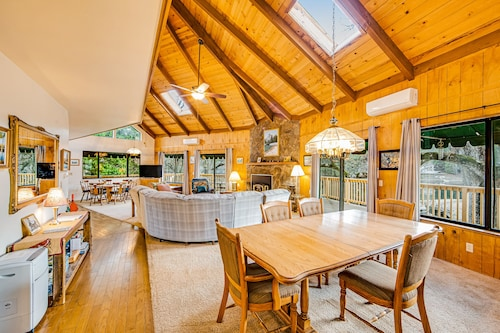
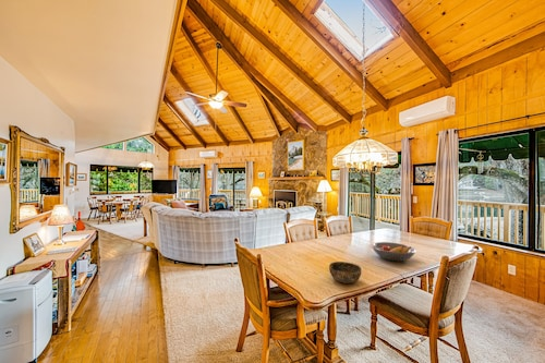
+ fruit bowl [371,241,417,262]
+ bowl [328,261,362,285]
